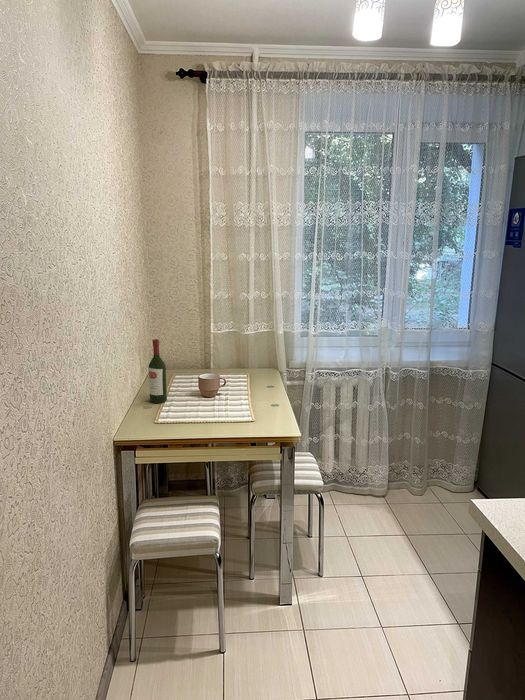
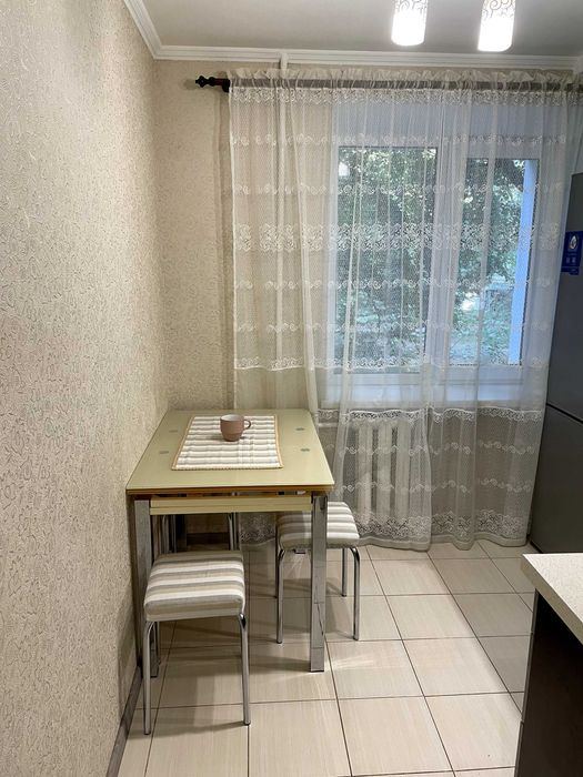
- wine bottle [147,338,168,404]
